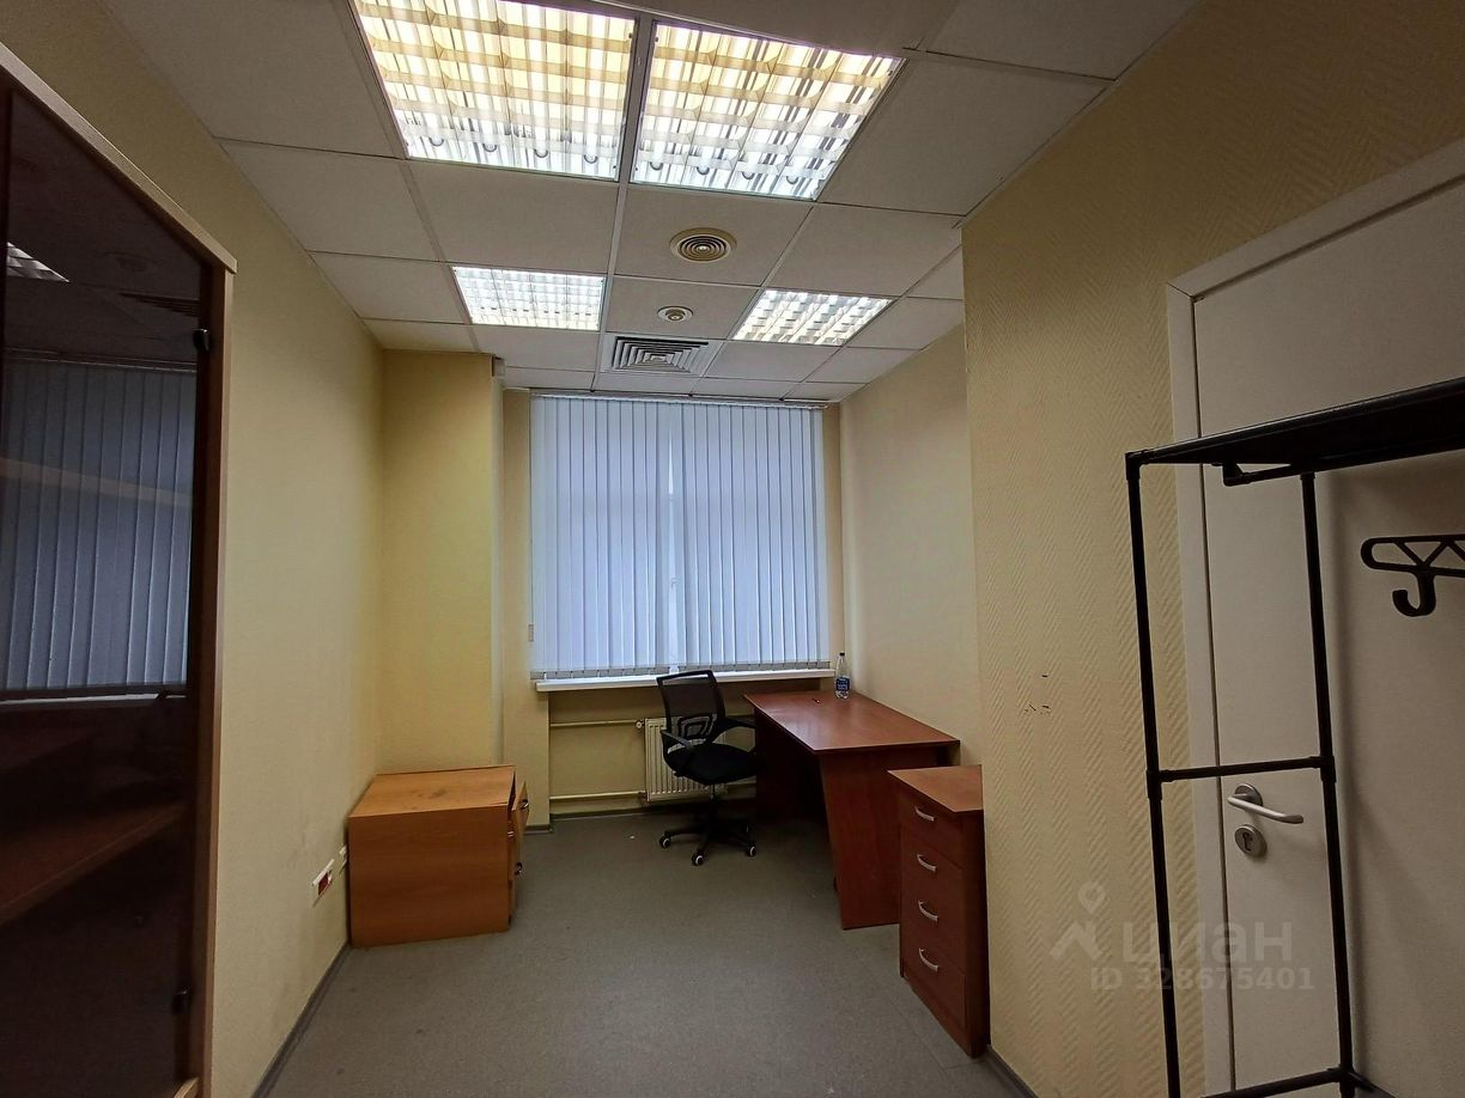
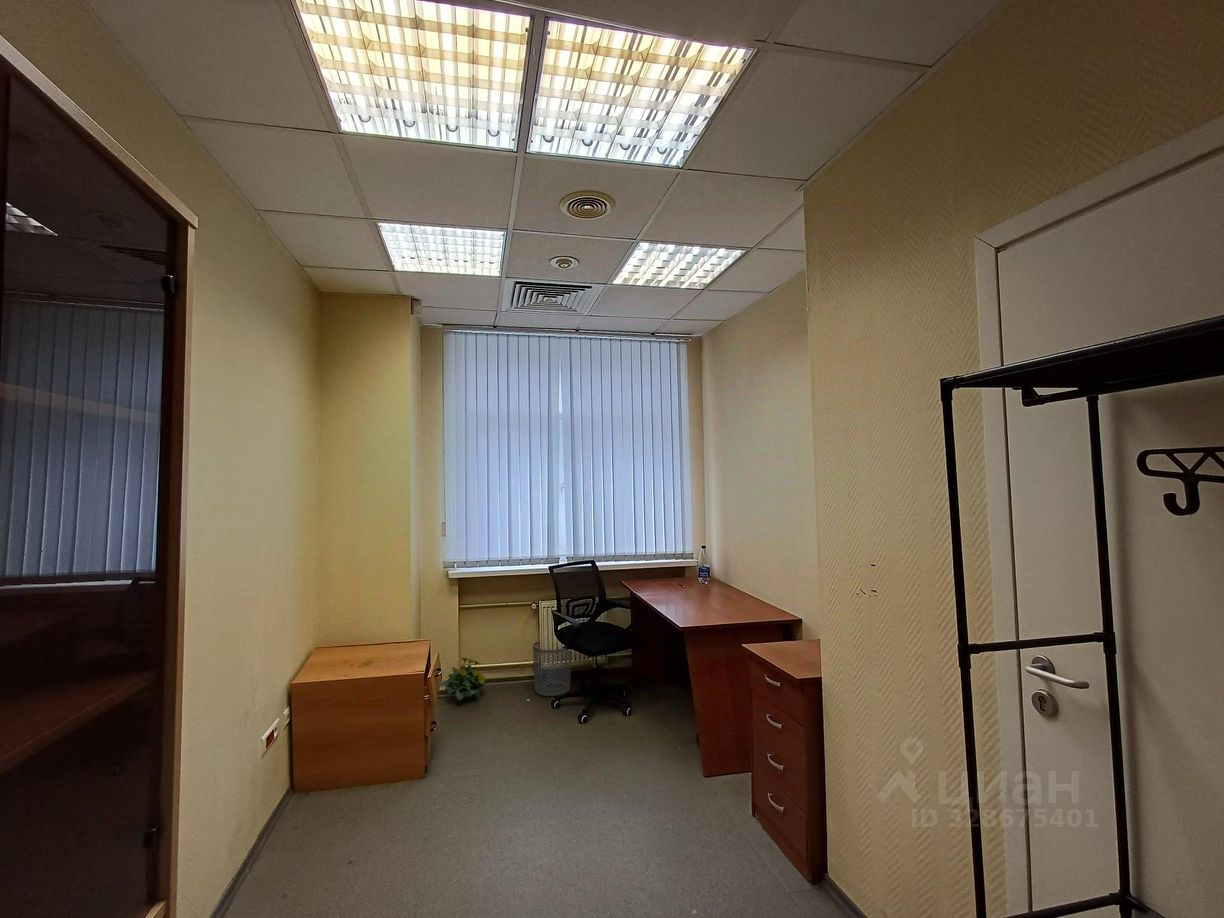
+ flowering plant [439,656,487,701]
+ waste bin [532,640,572,697]
